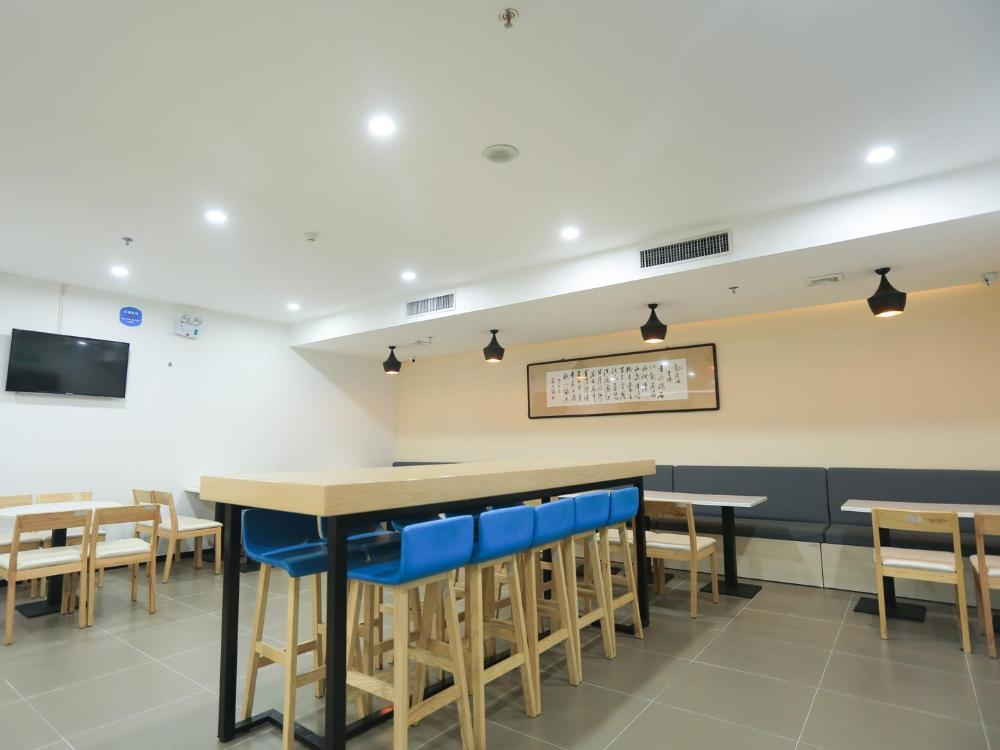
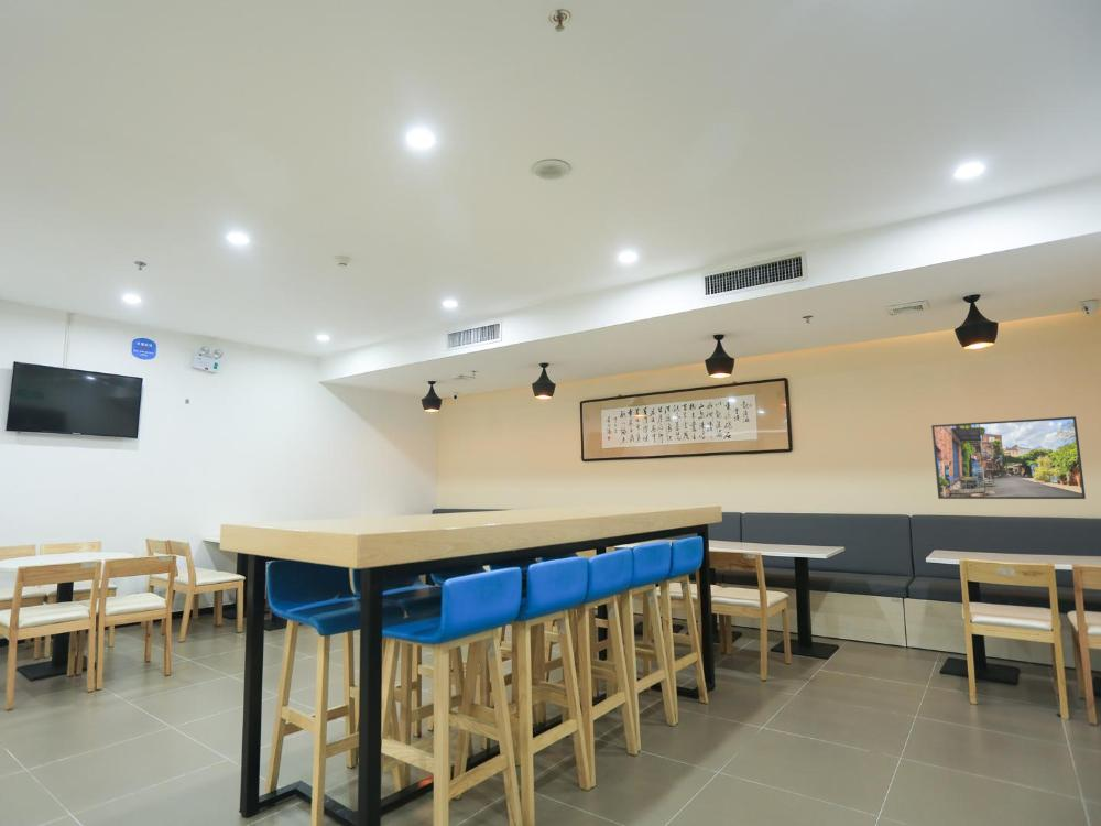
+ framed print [930,415,1087,500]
